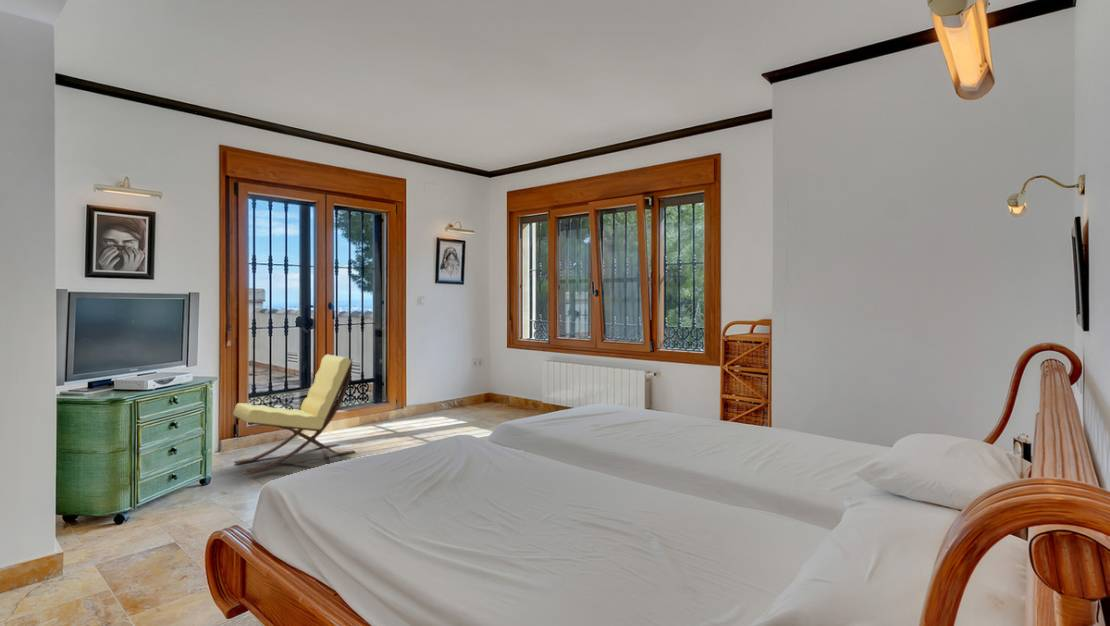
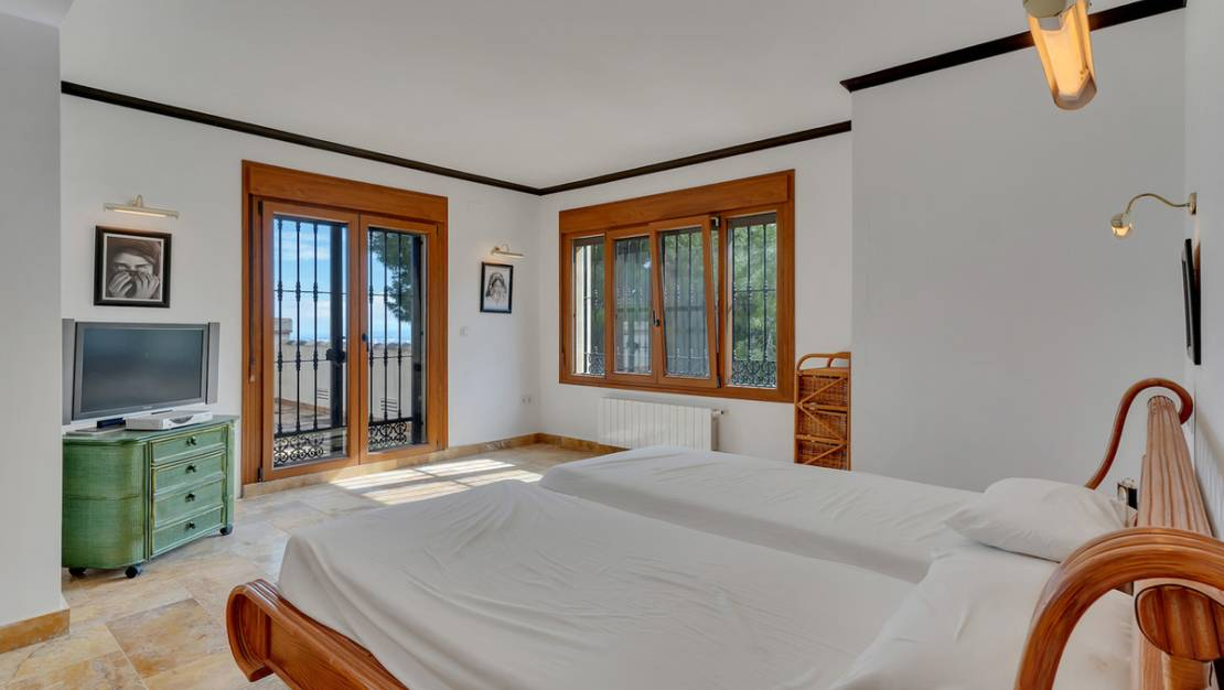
- lounge chair [232,354,357,473]
